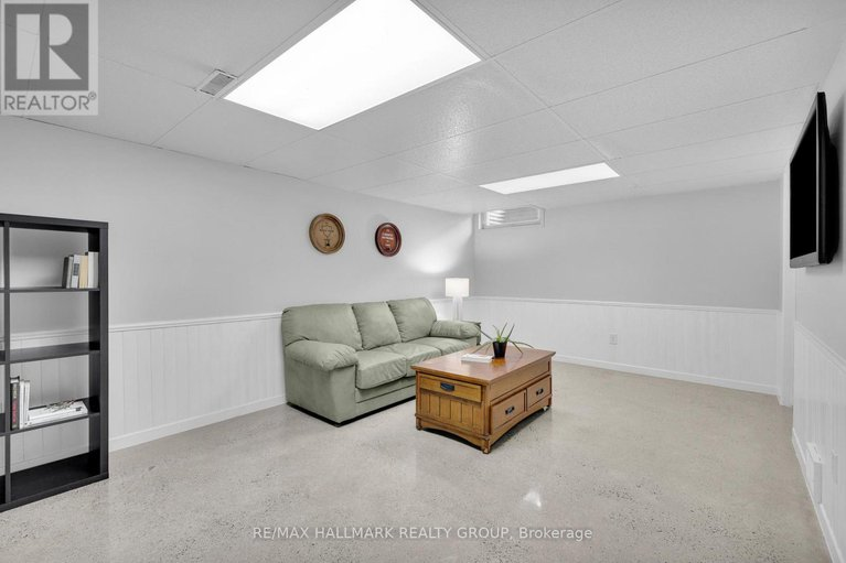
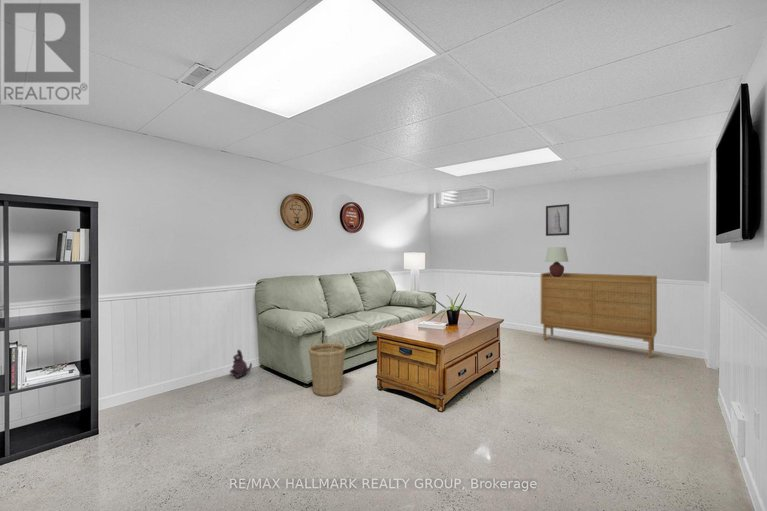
+ basket [308,336,347,397]
+ plush toy [229,348,253,379]
+ table lamp [544,246,569,277]
+ sideboard [540,271,658,358]
+ wall art [545,203,570,237]
